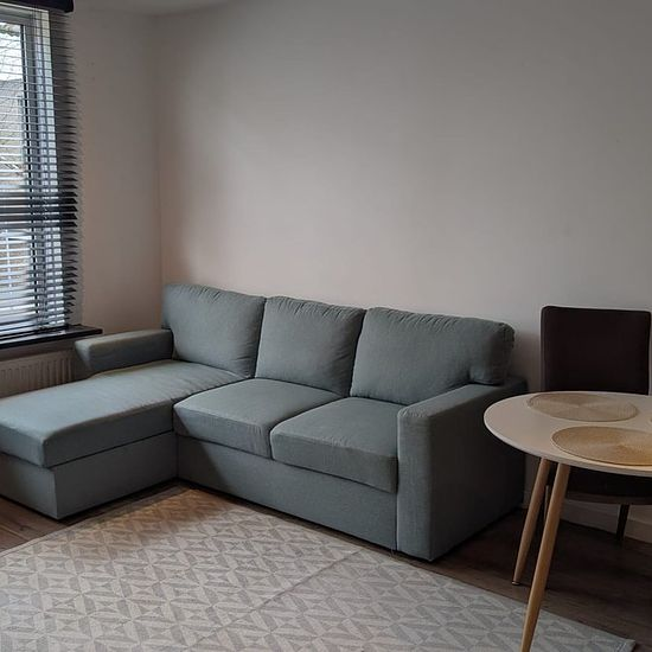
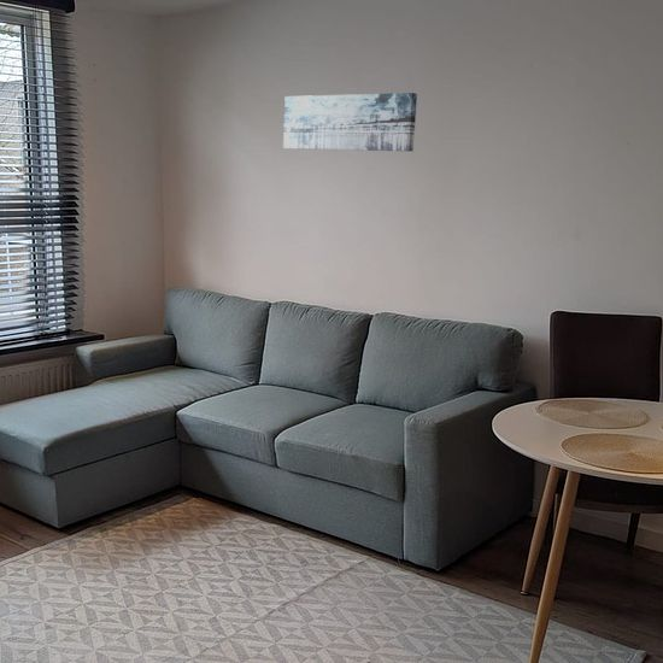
+ wall art [282,92,418,153]
